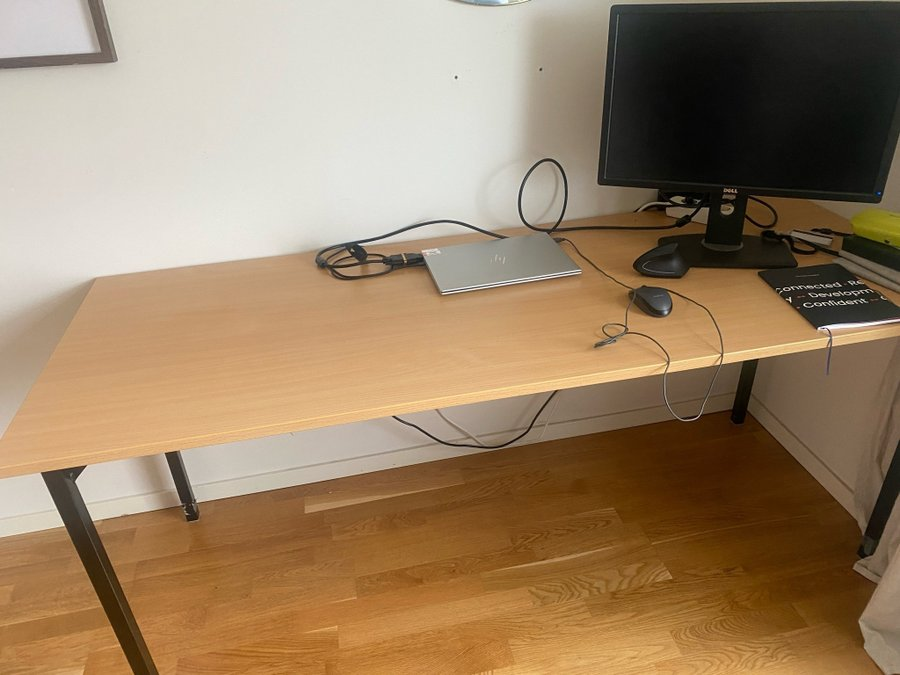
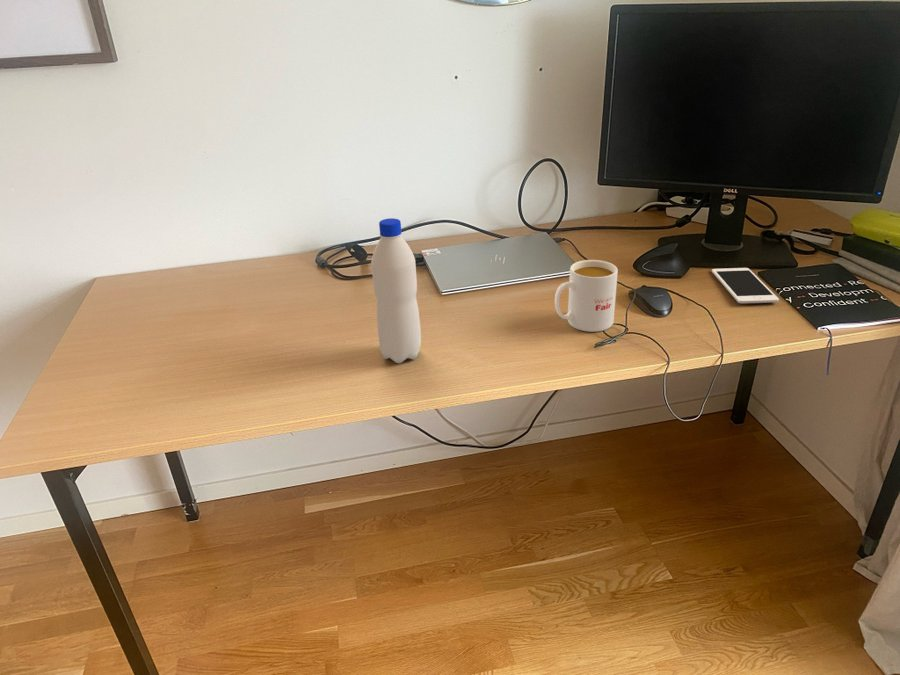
+ mug [554,259,619,333]
+ cell phone [711,267,780,304]
+ water bottle [370,217,422,364]
